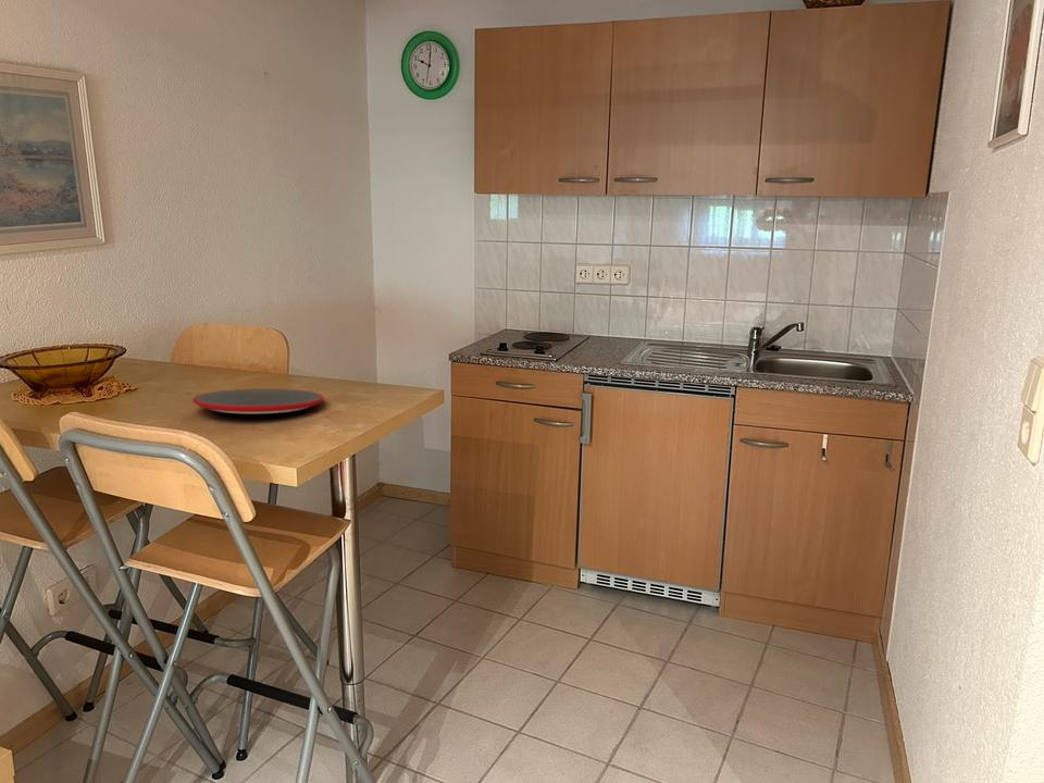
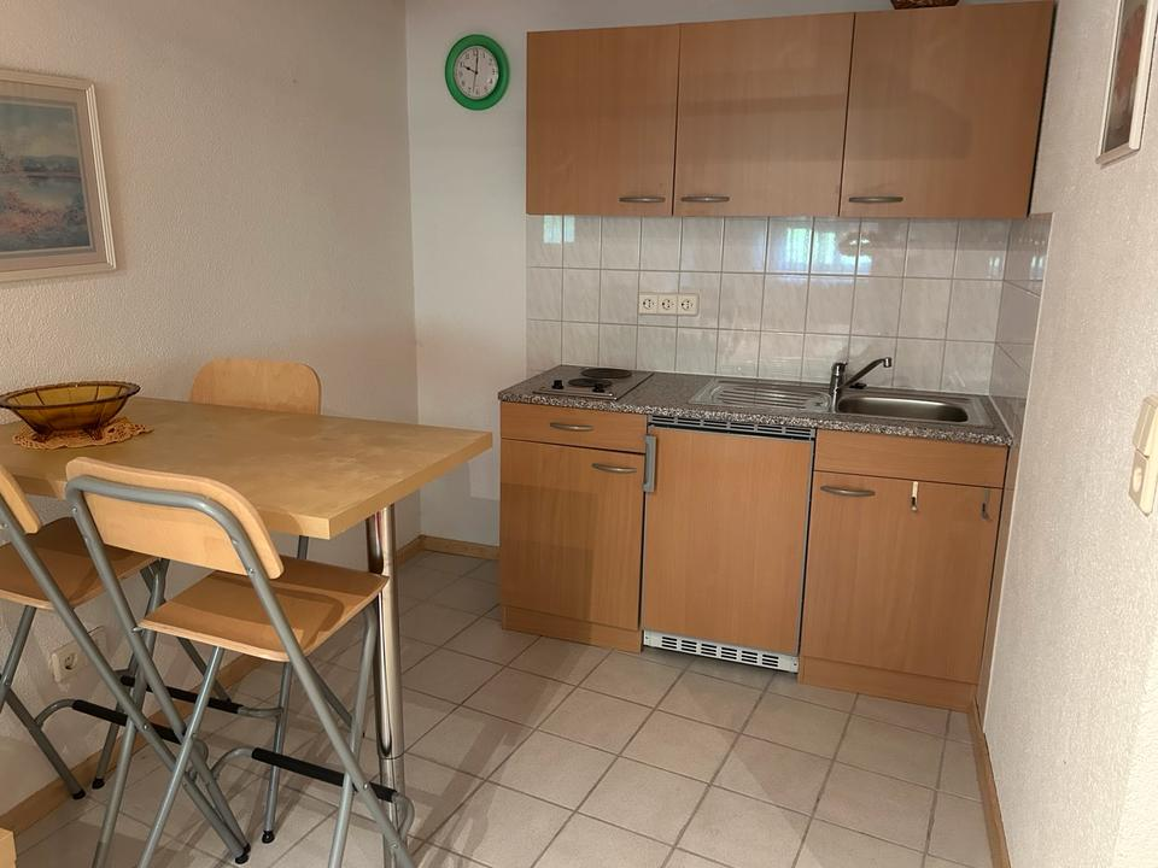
- plate [191,387,325,415]
